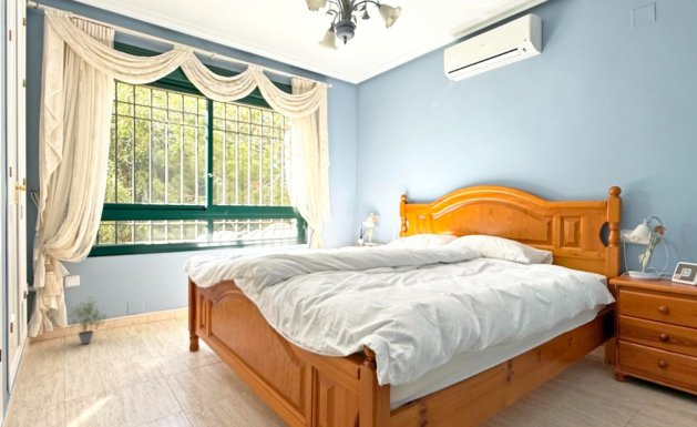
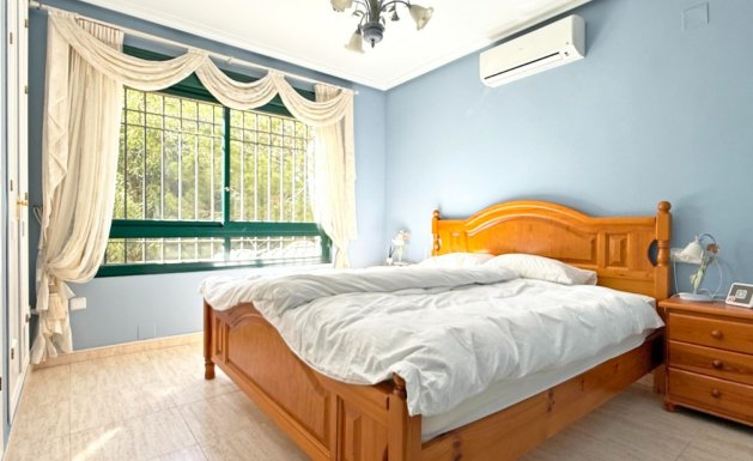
- potted plant [69,297,111,345]
